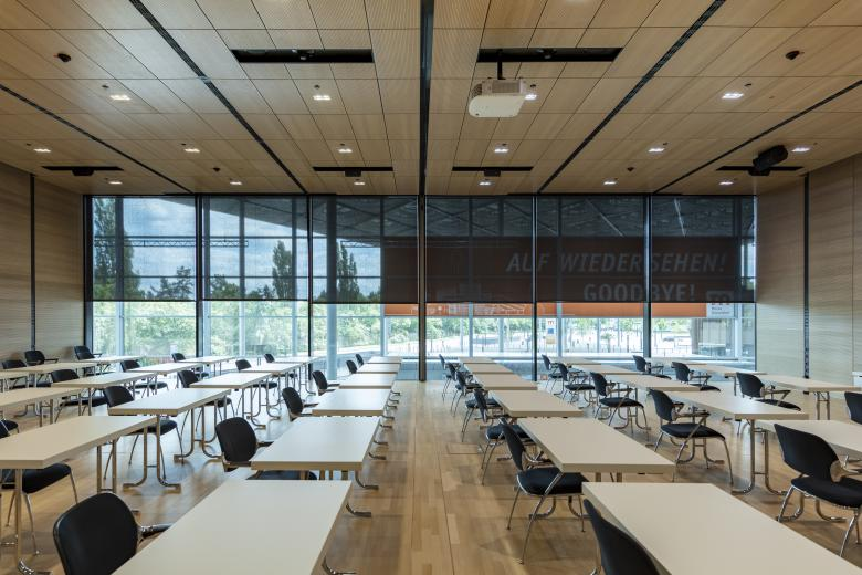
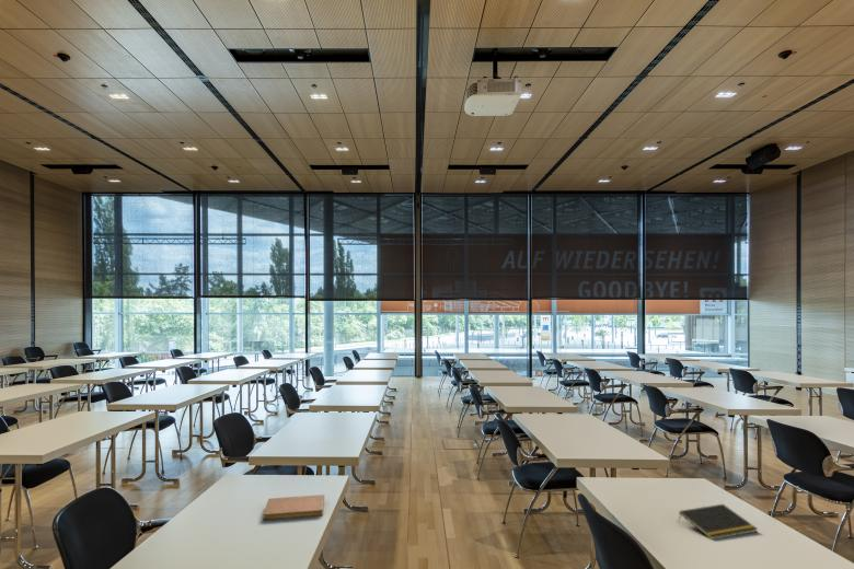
+ notebook [263,493,325,521]
+ notepad [678,503,759,541]
